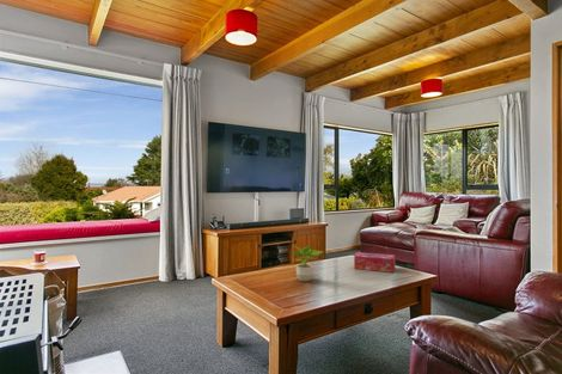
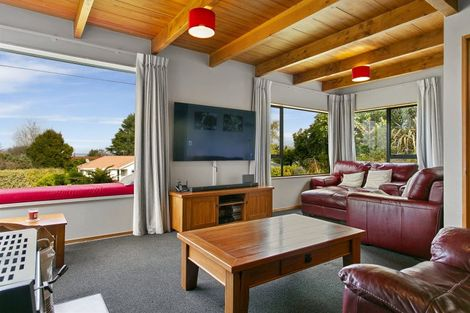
- tissue box [353,251,396,274]
- potted plant [292,244,324,282]
